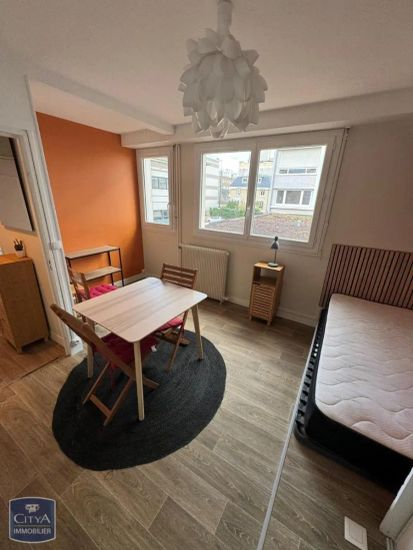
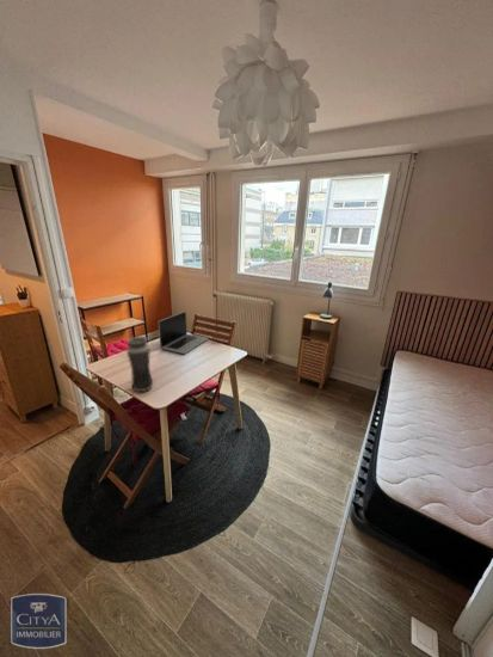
+ laptop [158,309,209,355]
+ vase [125,336,154,393]
